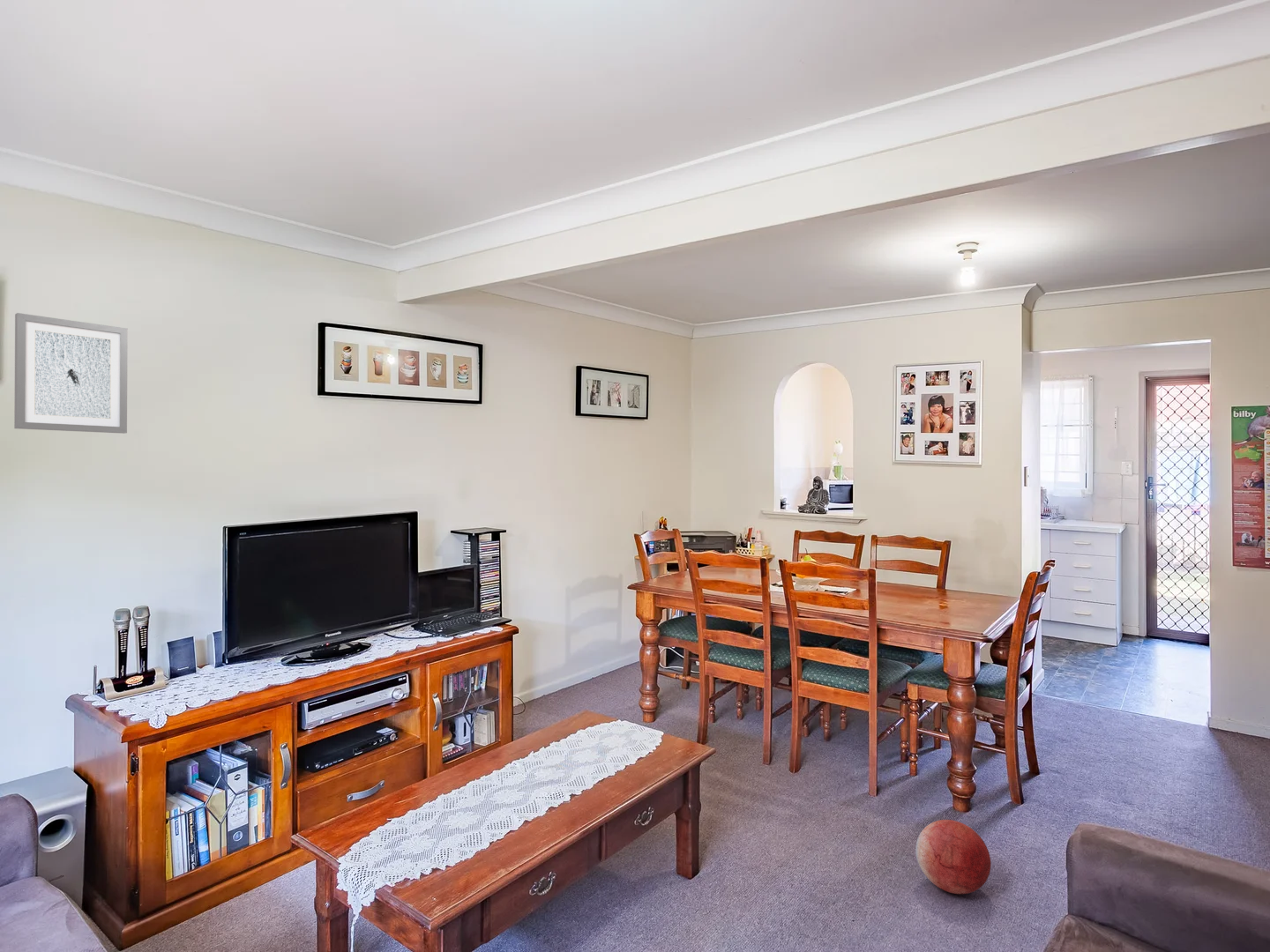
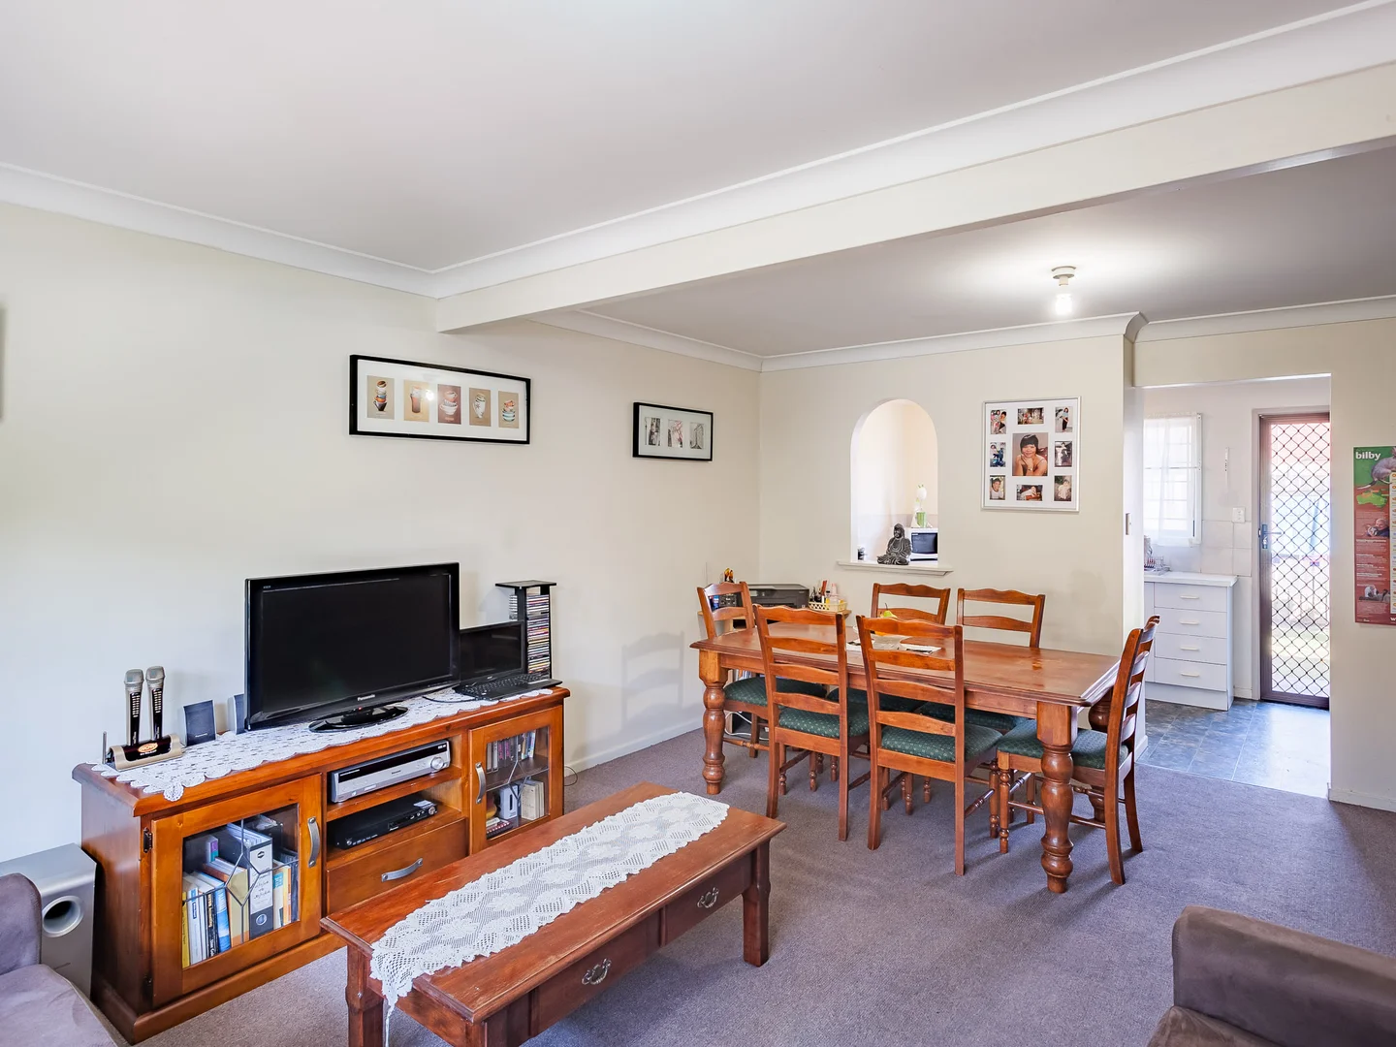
- wall art [13,312,129,435]
- ball [915,819,991,895]
